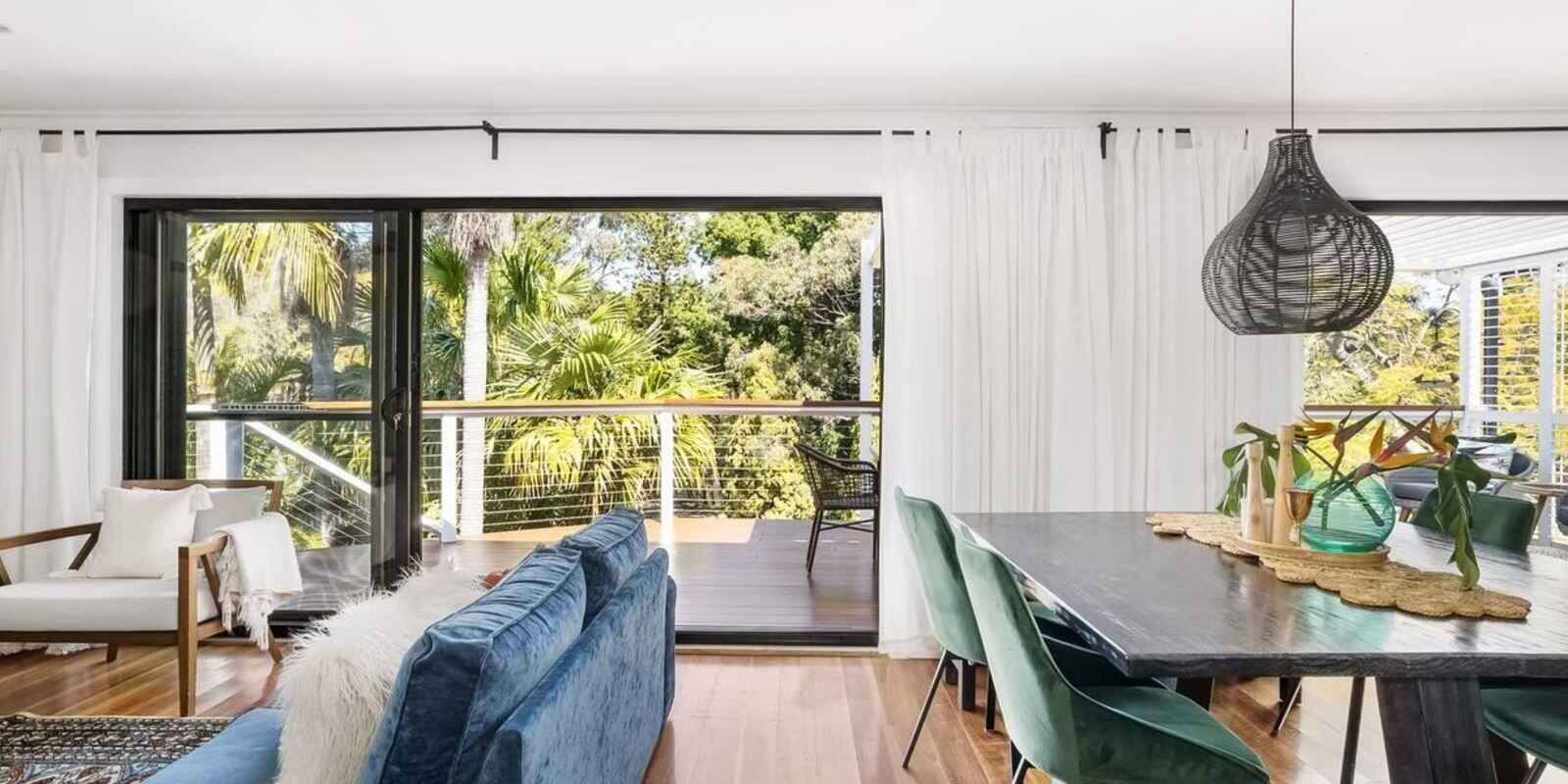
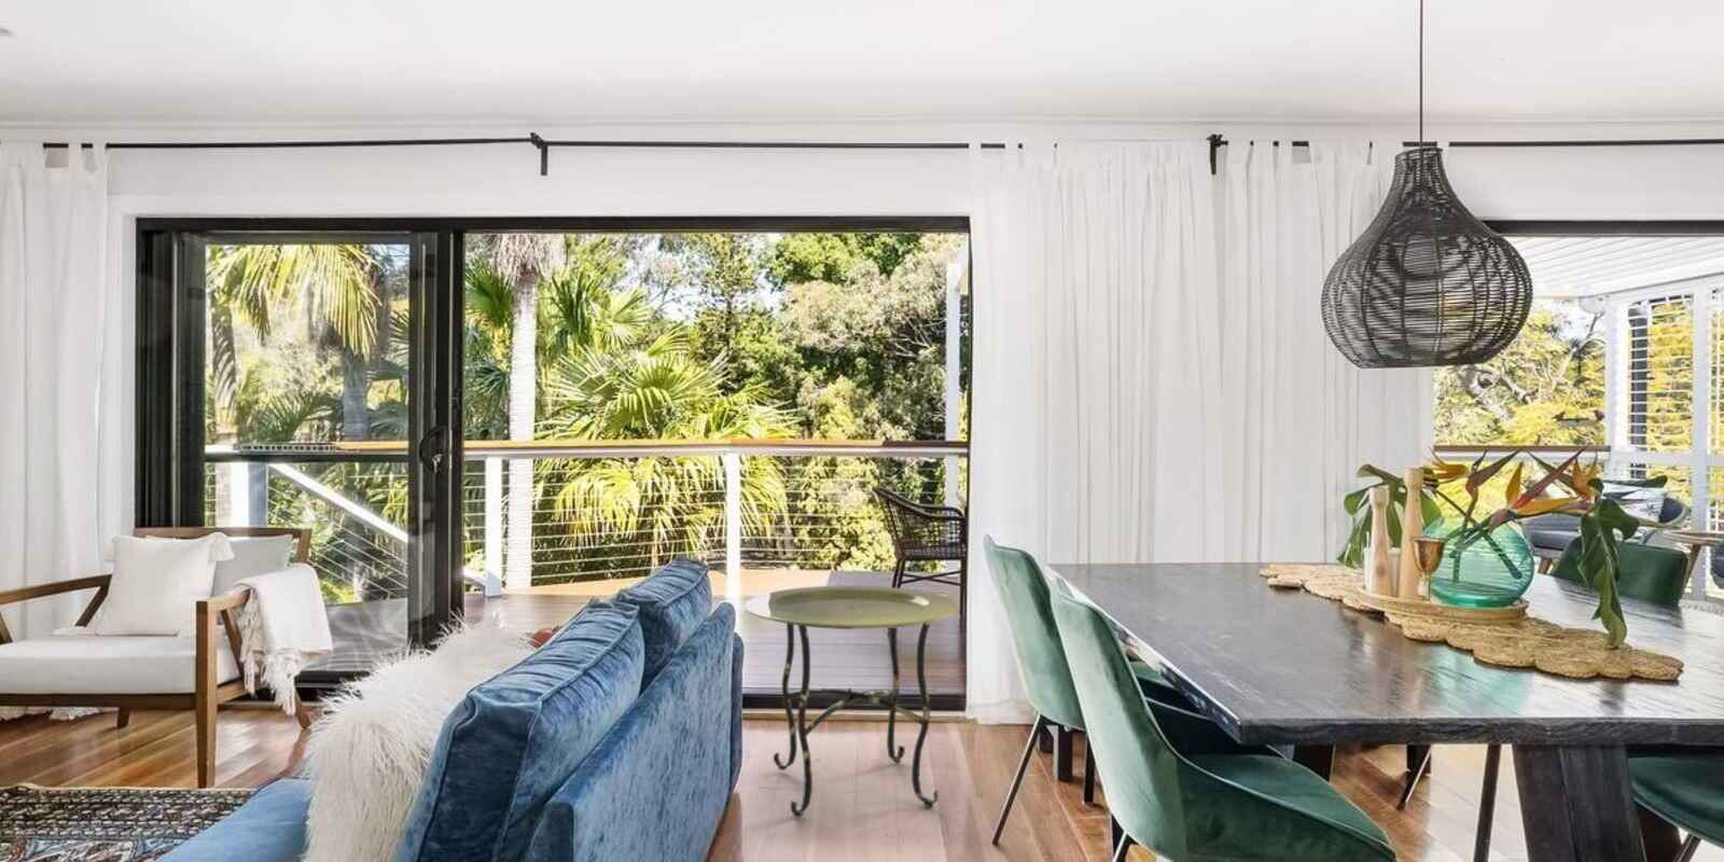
+ side table [743,585,960,819]
